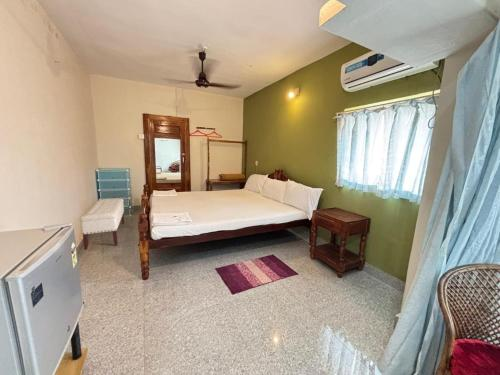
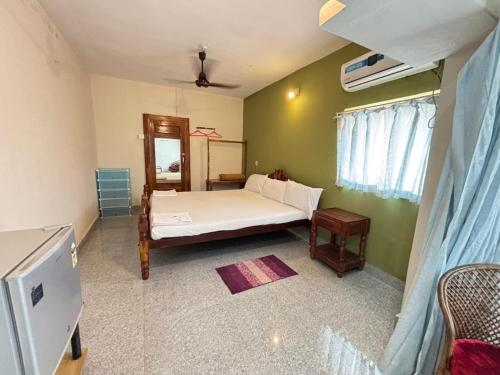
- bench [79,198,125,251]
